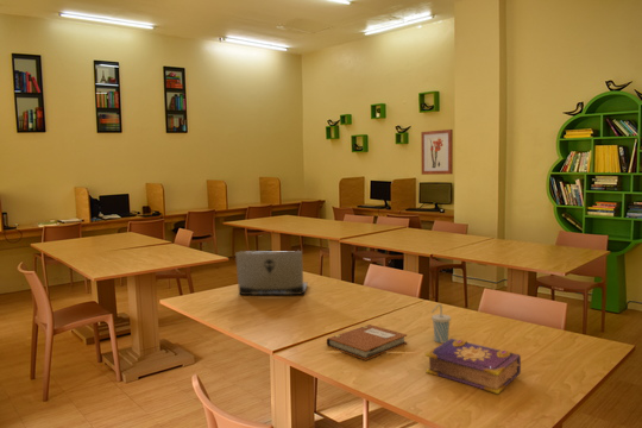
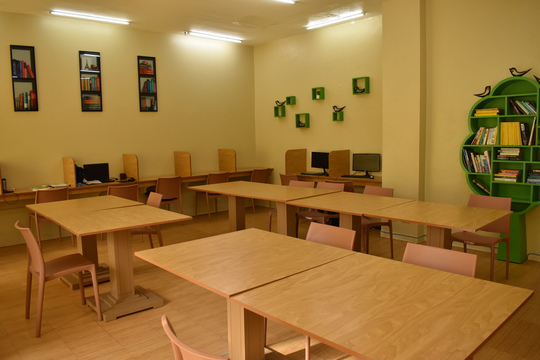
- book [424,338,522,395]
- cup [430,303,452,344]
- notebook [326,323,408,361]
- wall art [420,128,454,176]
- laptop [234,250,309,296]
